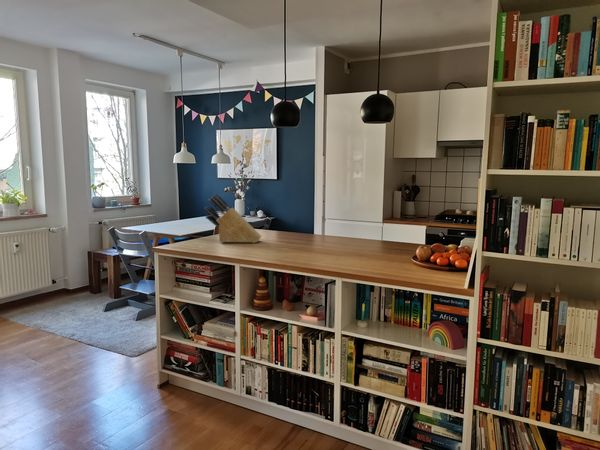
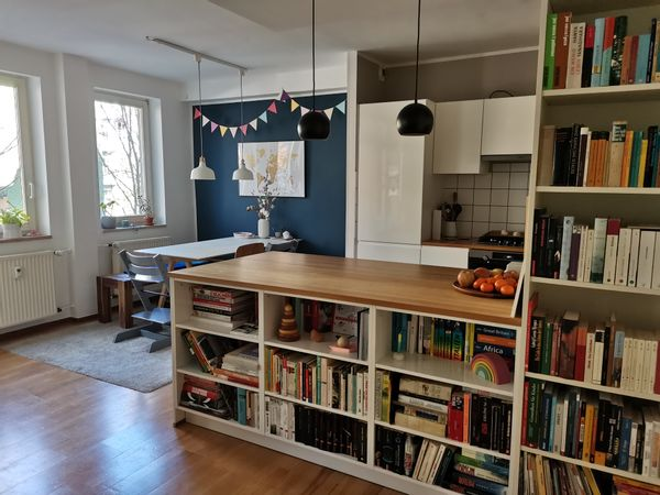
- knife block [203,193,262,244]
